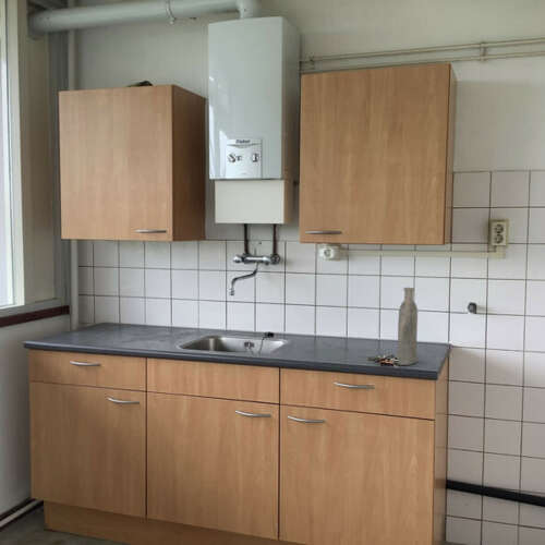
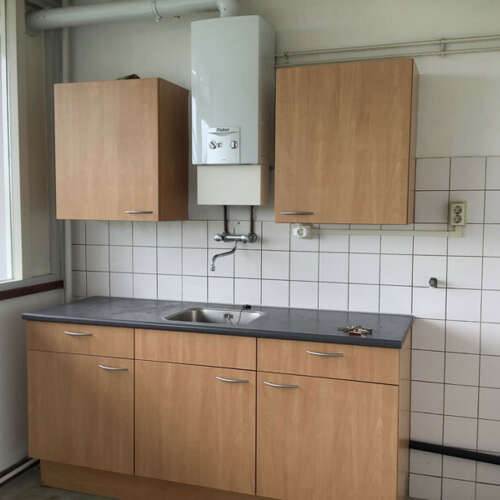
- bottle [397,287,419,366]
